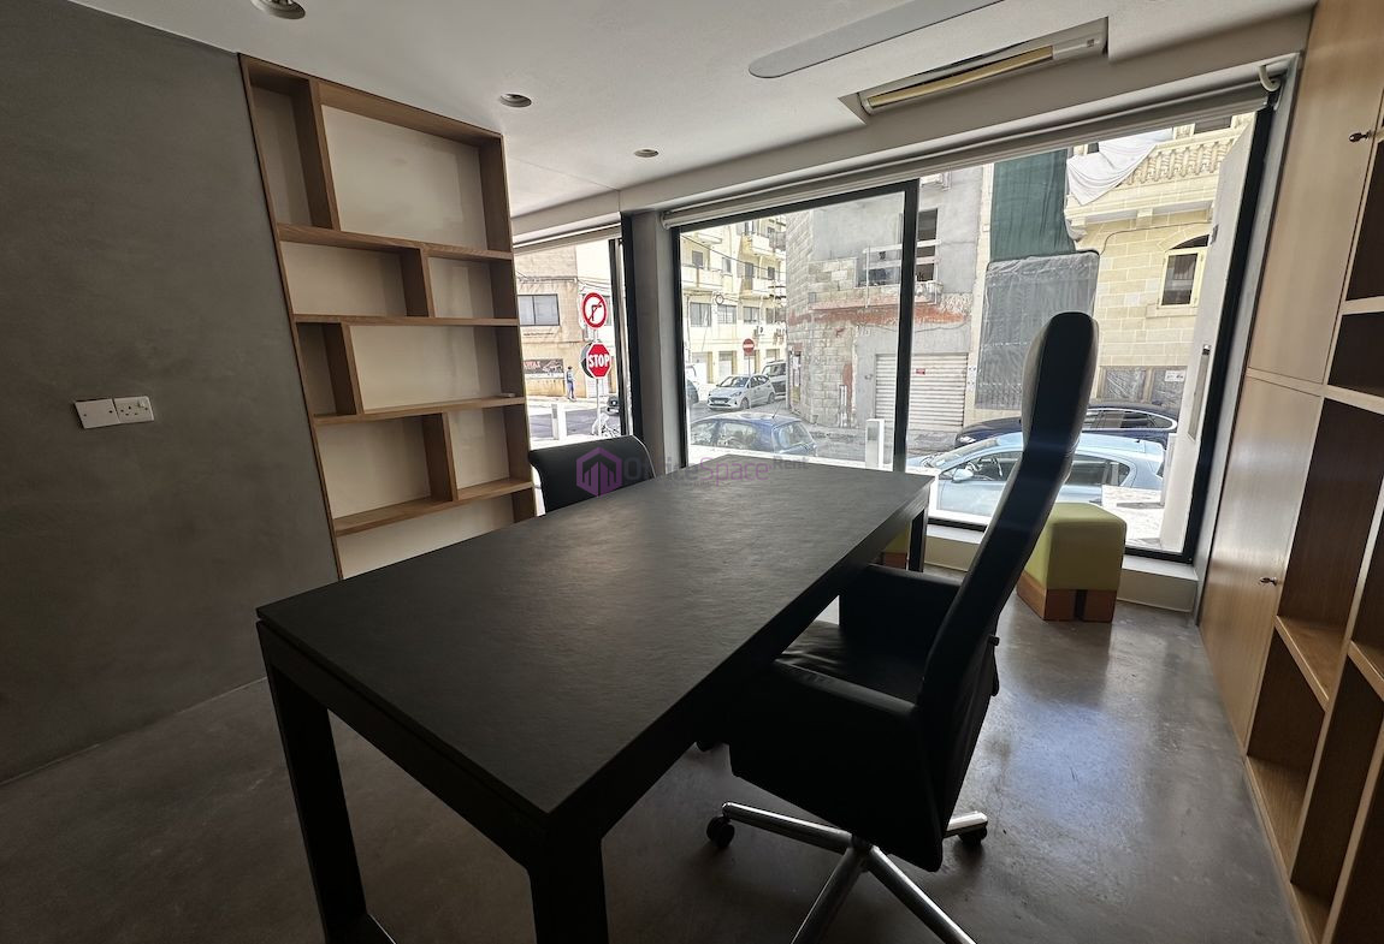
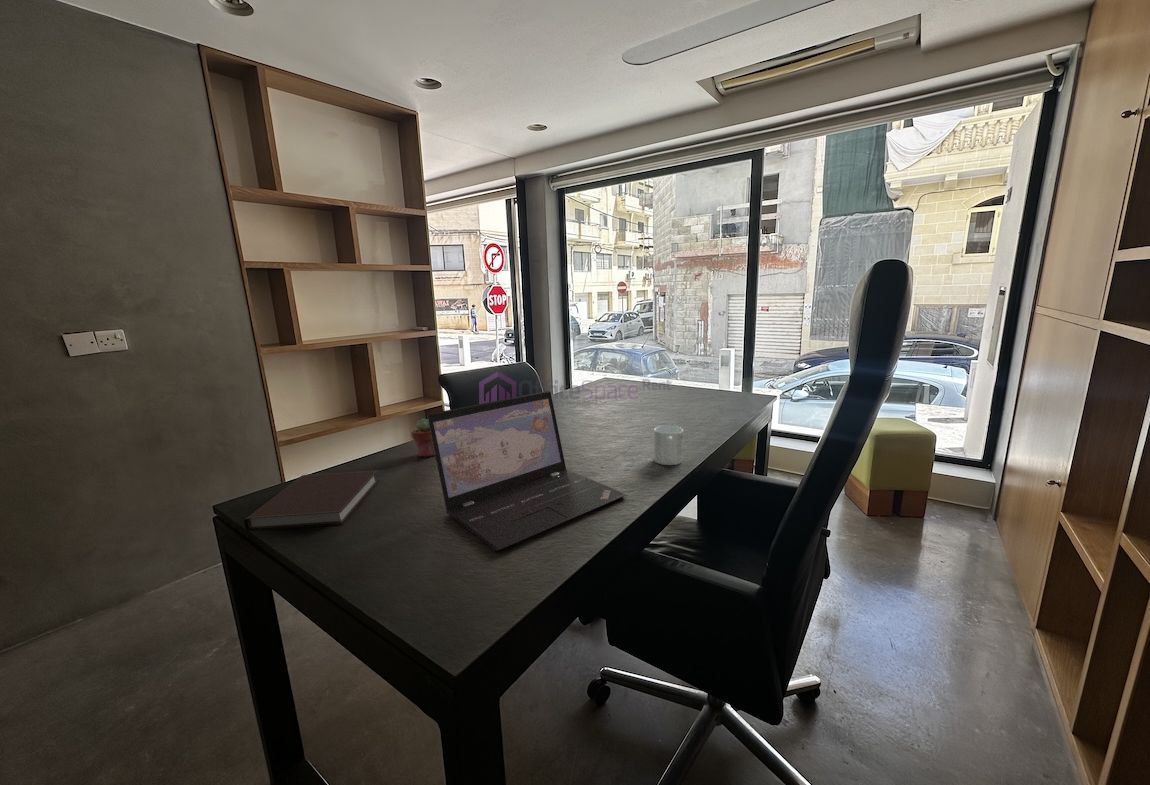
+ mug [653,425,684,466]
+ notebook [243,469,381,532]
+ laptop [426,390,627,552]
+ potted succulent [410,417,435,458]
